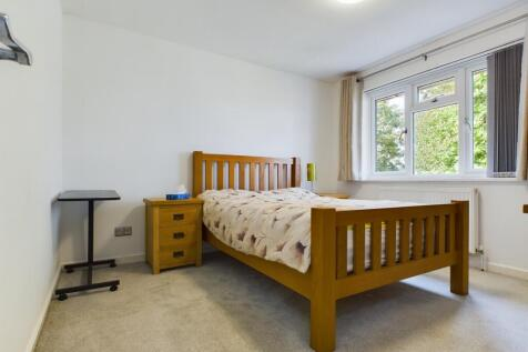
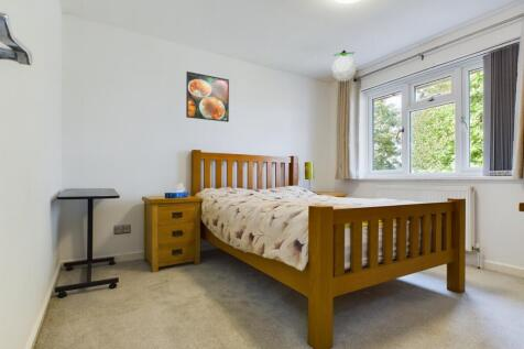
+ ceiling light [330,50,358,83]
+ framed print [185,70,230,123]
